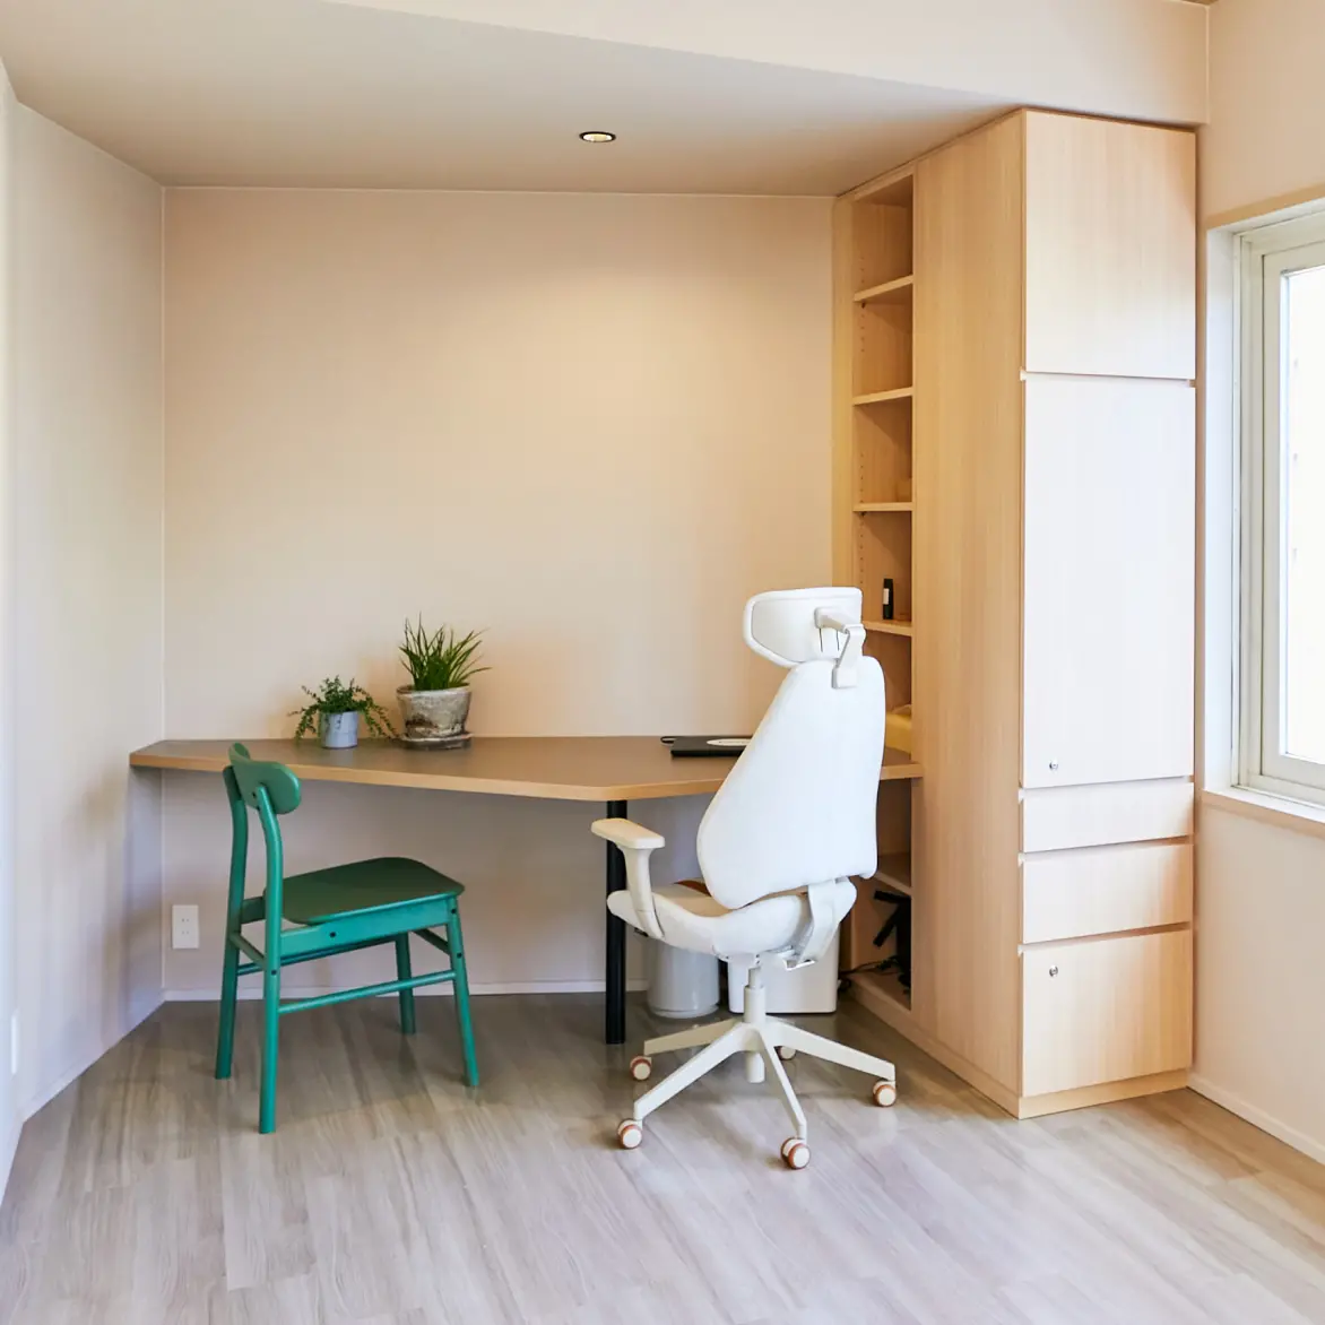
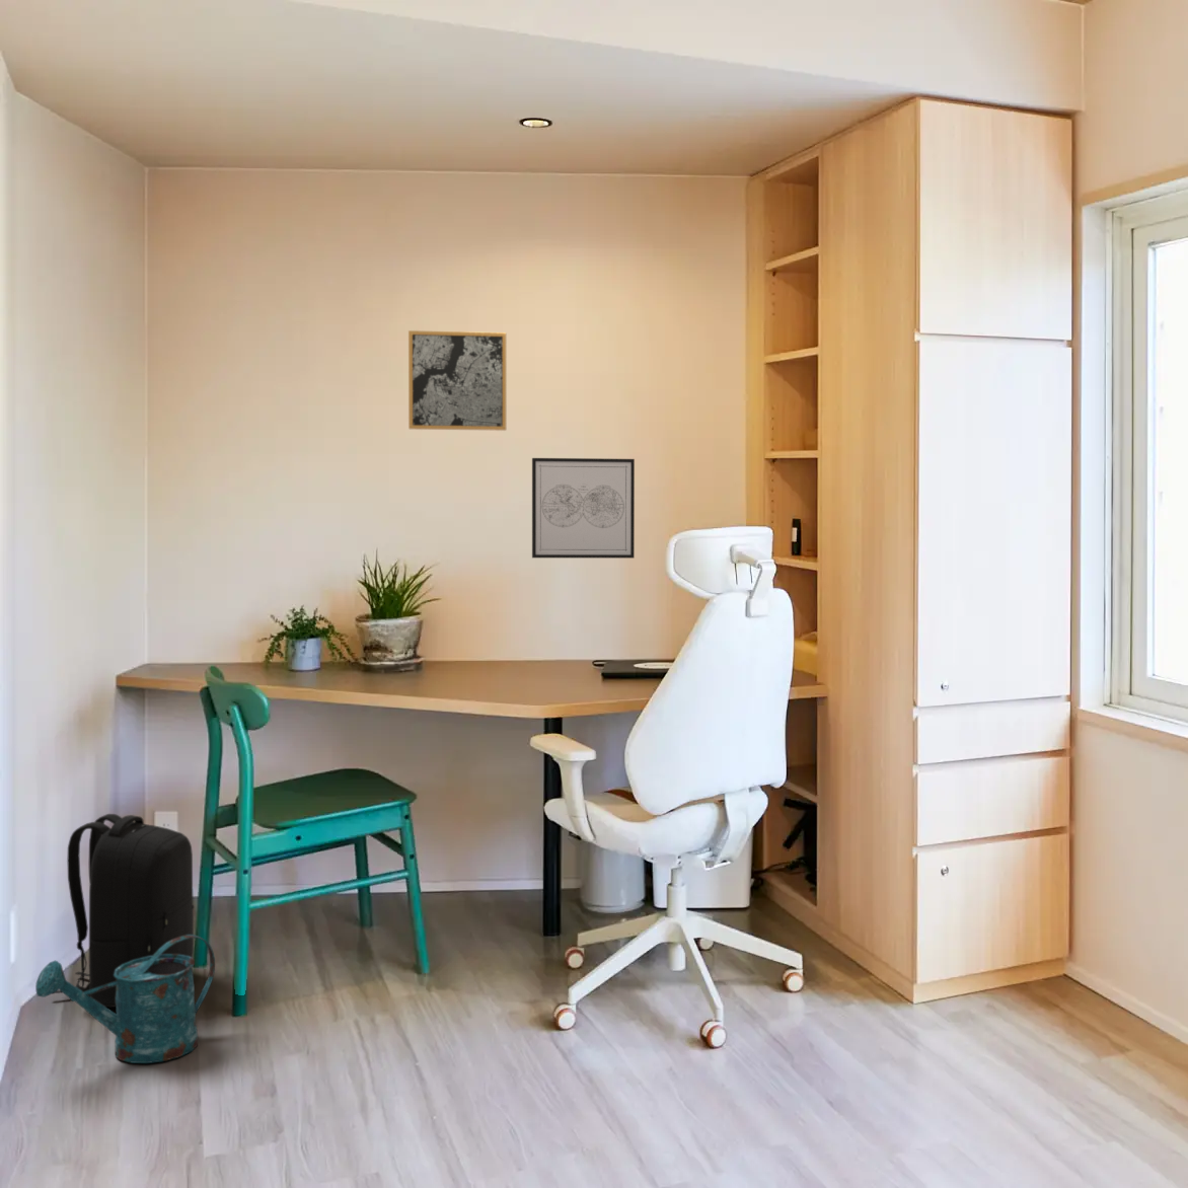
+ wall art [408,330,507,432]
+ watering can [35,933,215,1064]
+ backpack [52,813,195,1007]
+ wall art [531,457,635,559]
